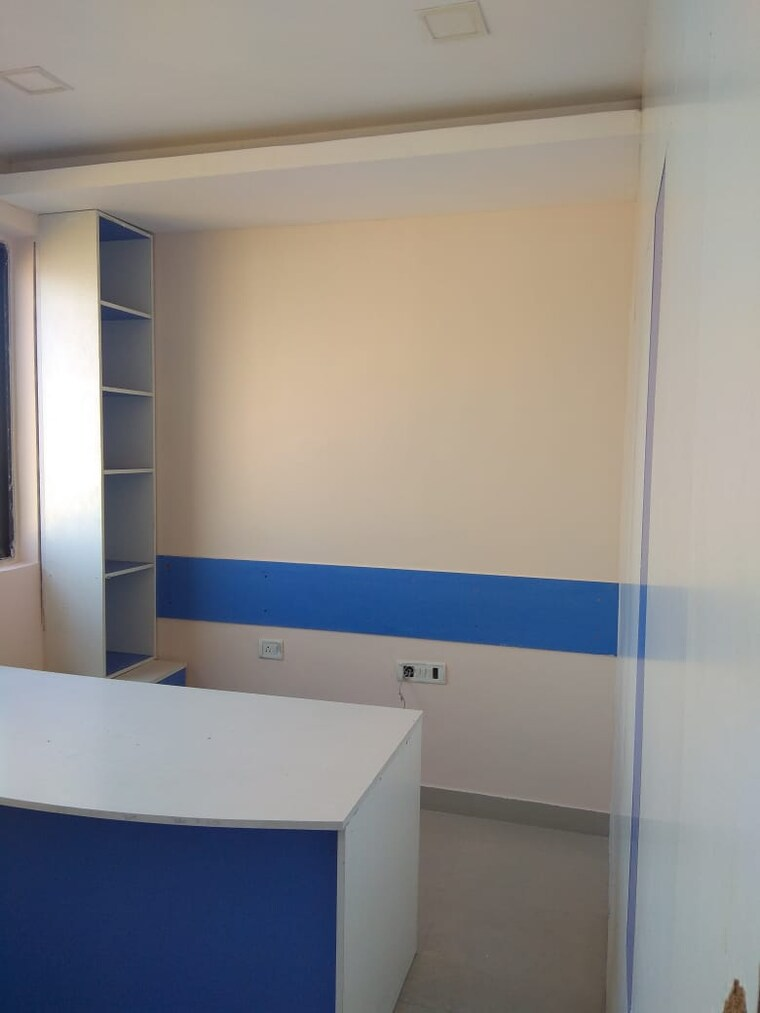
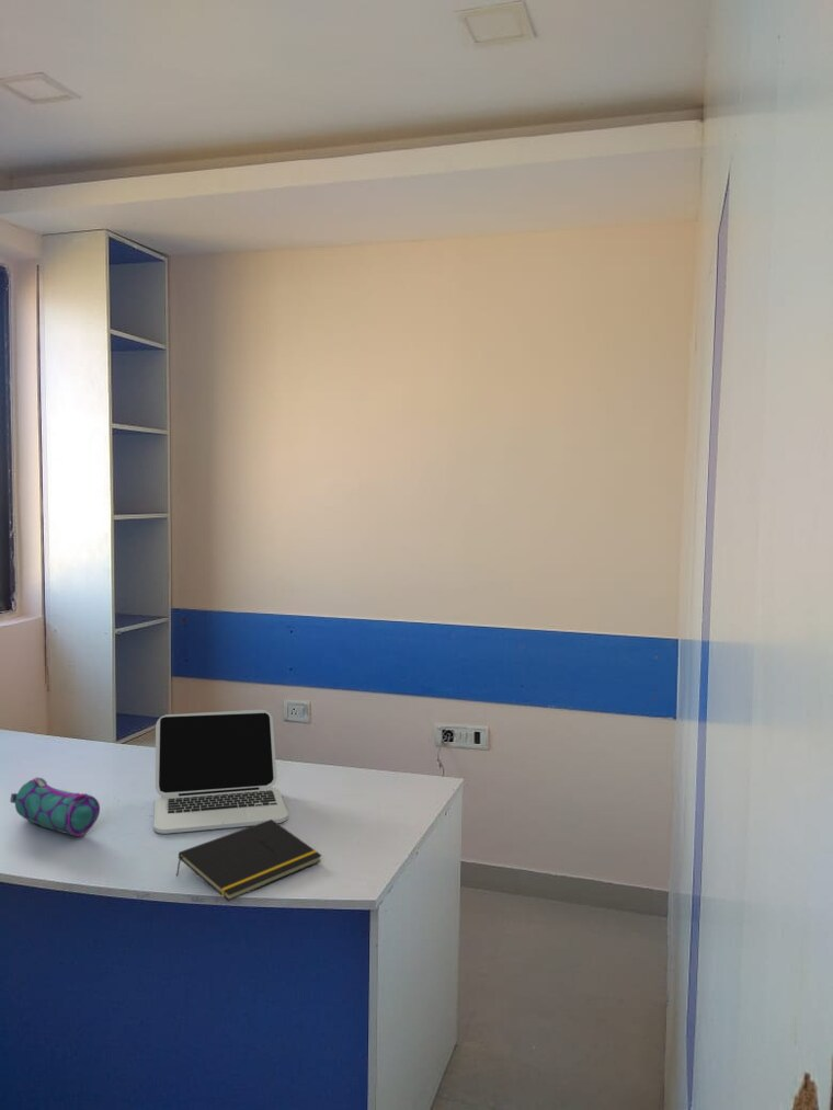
+ laptop [152,709,288,835]
+ pencil case [9,776,101,837]
+ notepad [175,820,322,902]
